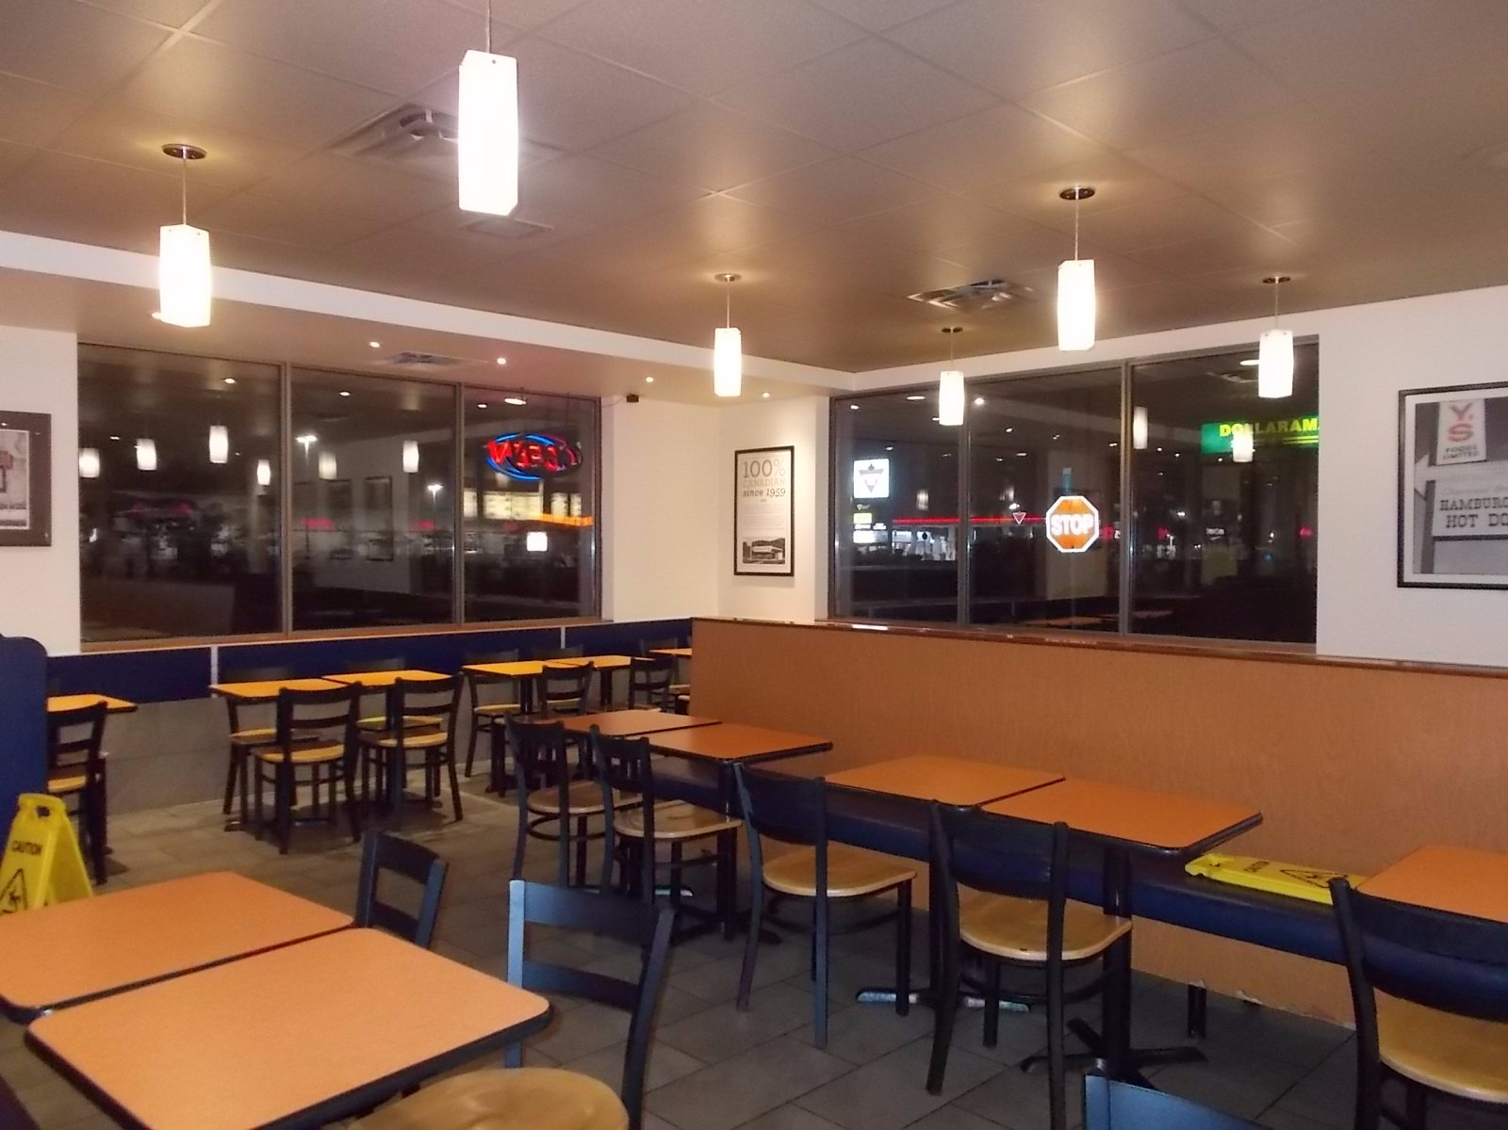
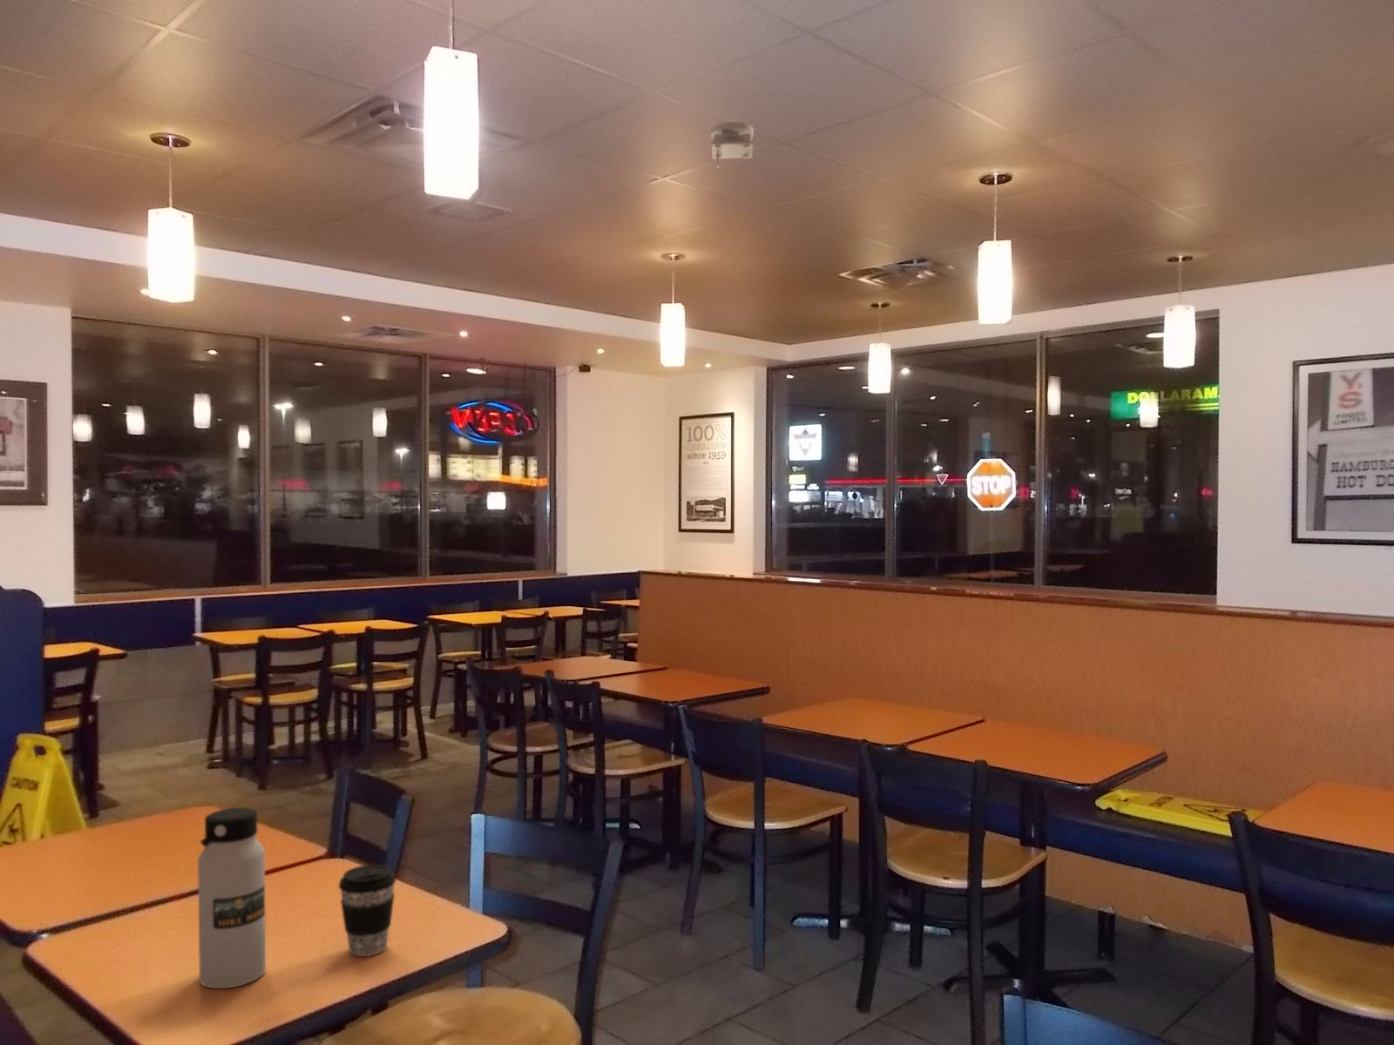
+ smoke detector [710,121,754,169]
+ water bottle [196,807,267,989]
+ coffee cup [338,864,396,957]
